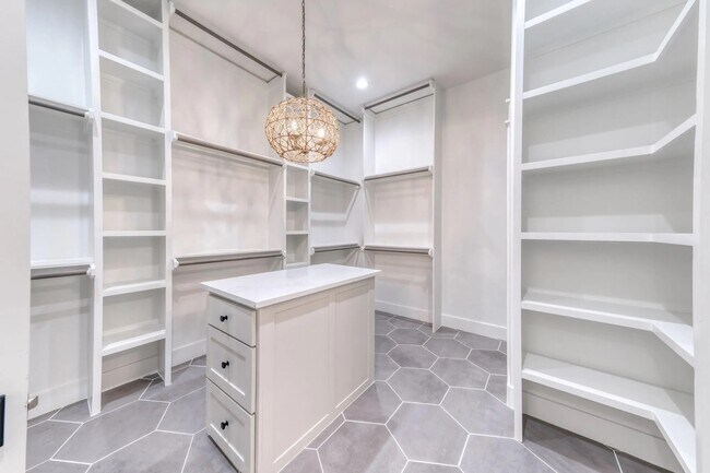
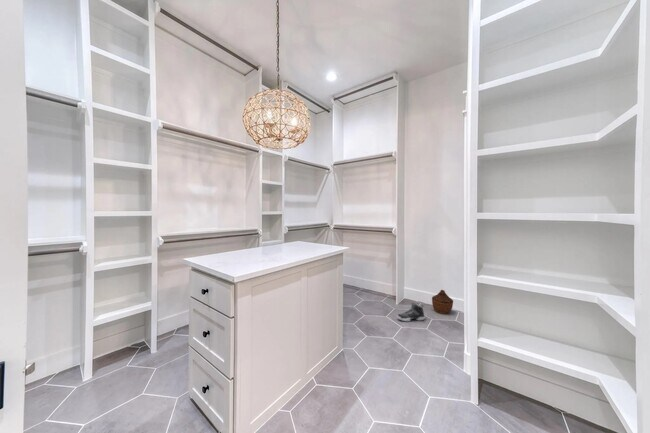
+ woven basket [431,289,454,315]
+ sneaker [396,301,426,322]
